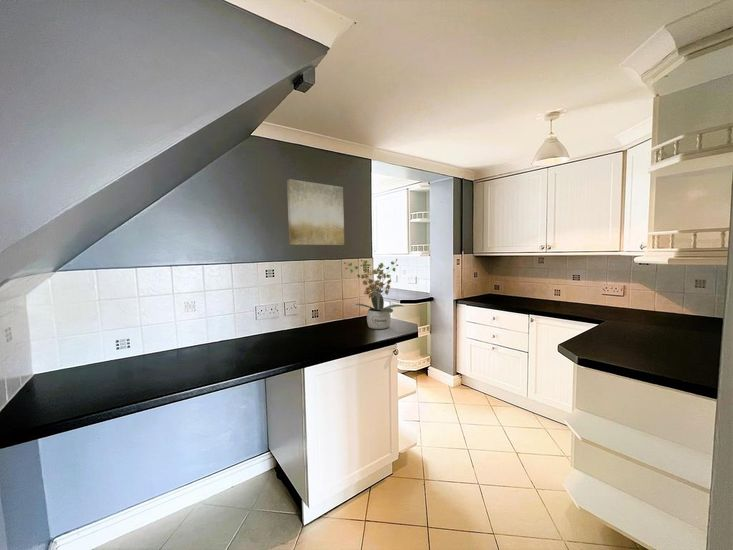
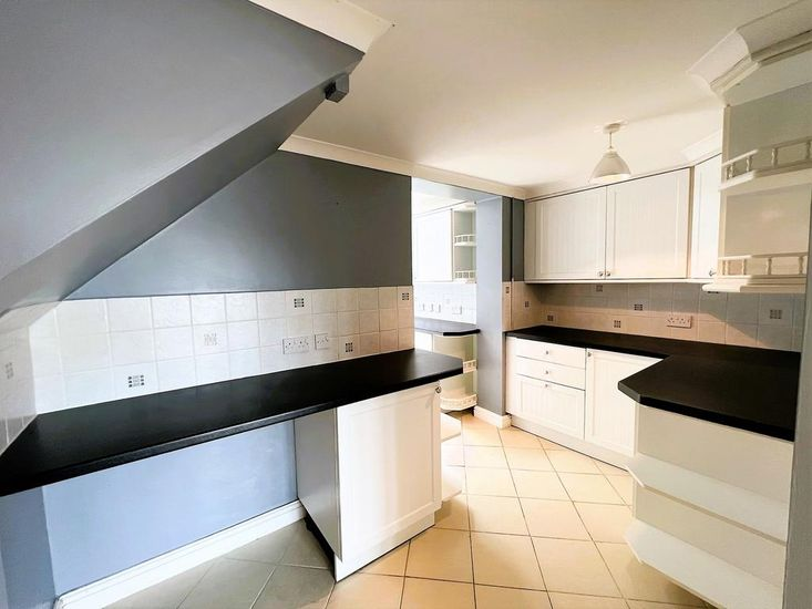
- wall art [286,178,345,246]
- potted plant [343,258,406,330]
